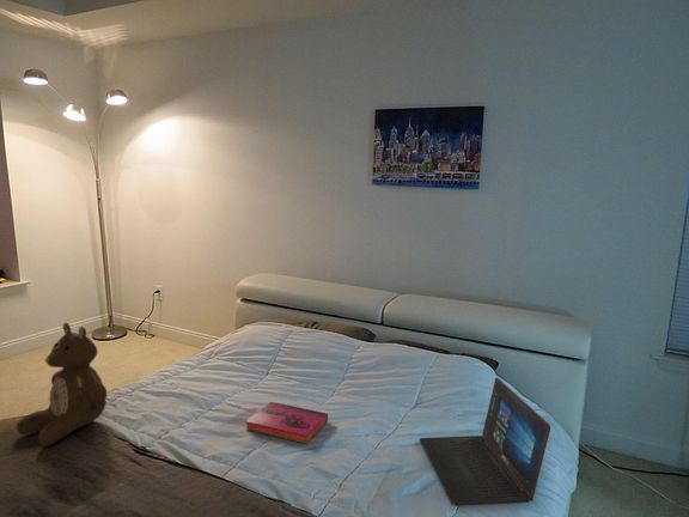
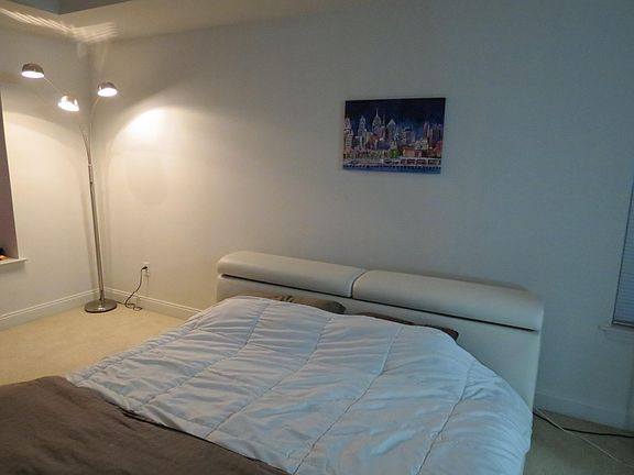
- hardback book [245,401,329,445]
- teddy bear [16,322,109,448]
- laptop [419,377,551,506]
